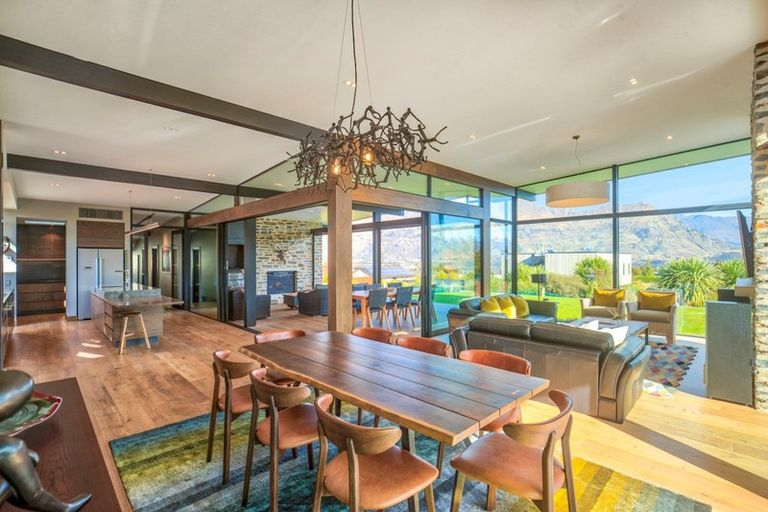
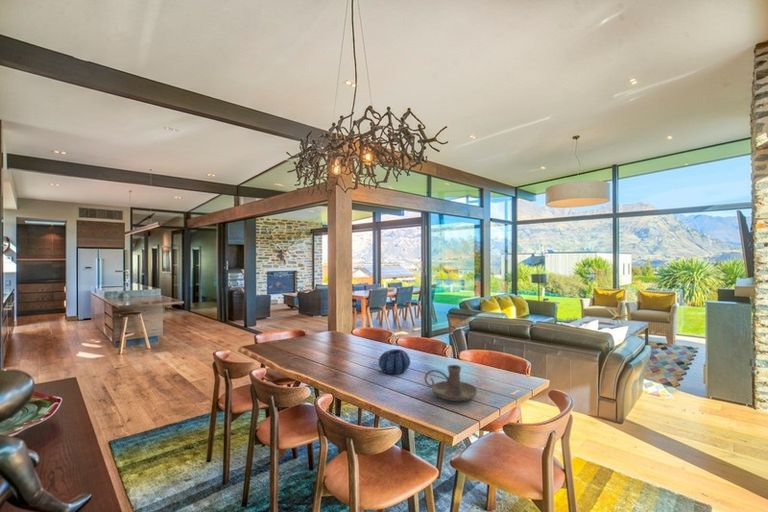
+ candle holder [424,364,478,402]
+ decorative bowl [377,348,411,375]
